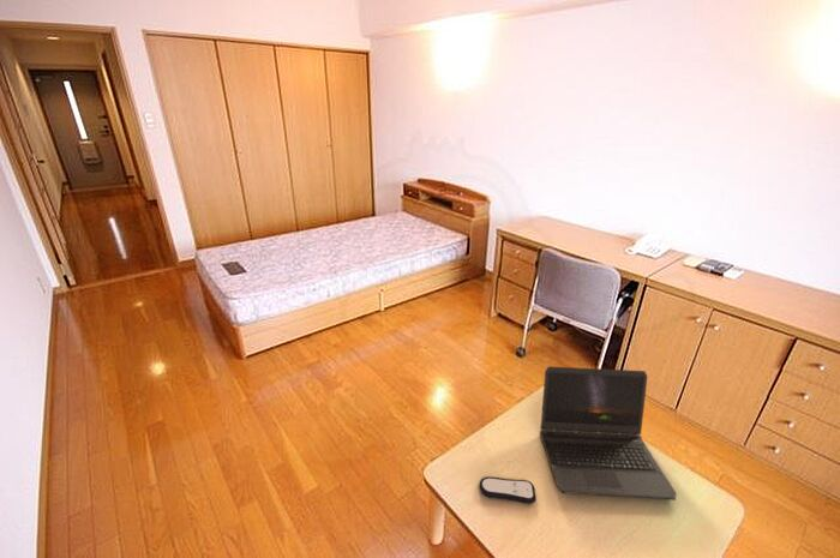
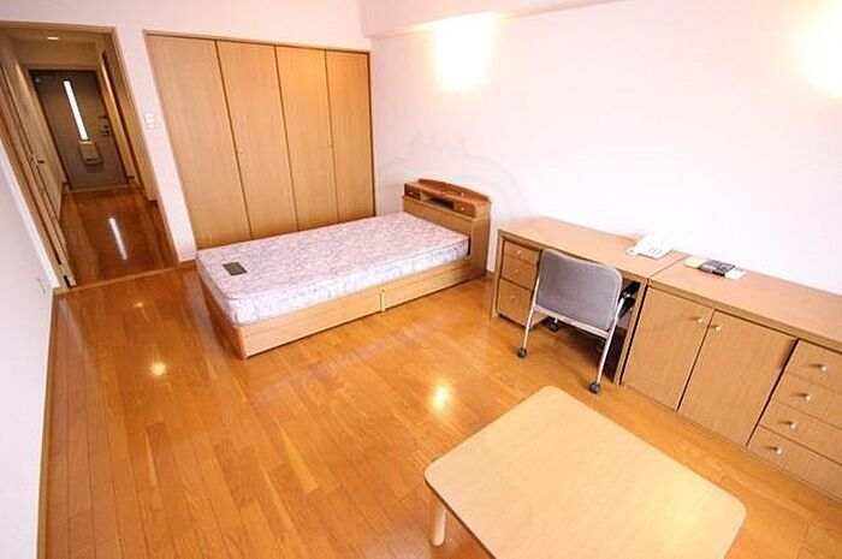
- remote control [479,475,538,505]
- laptop computer [539,365,677,502]
